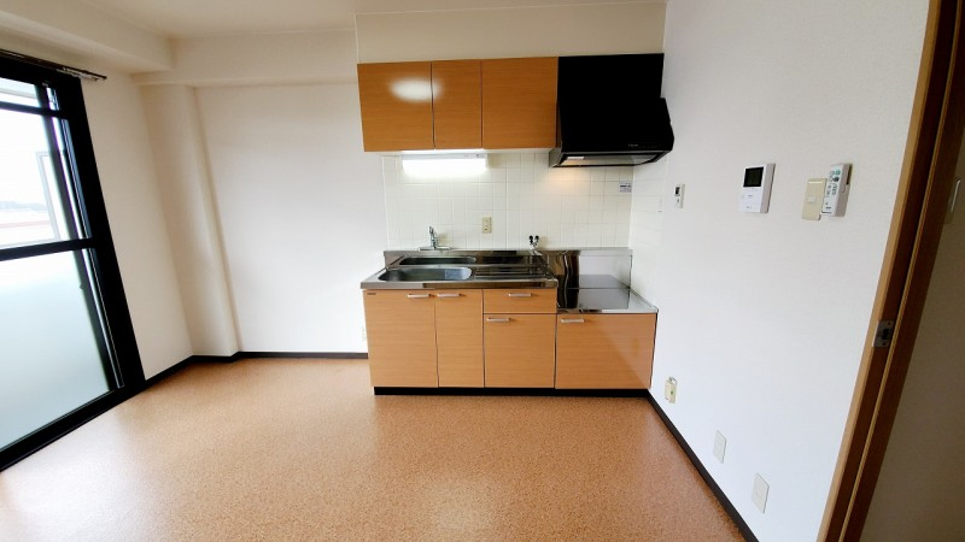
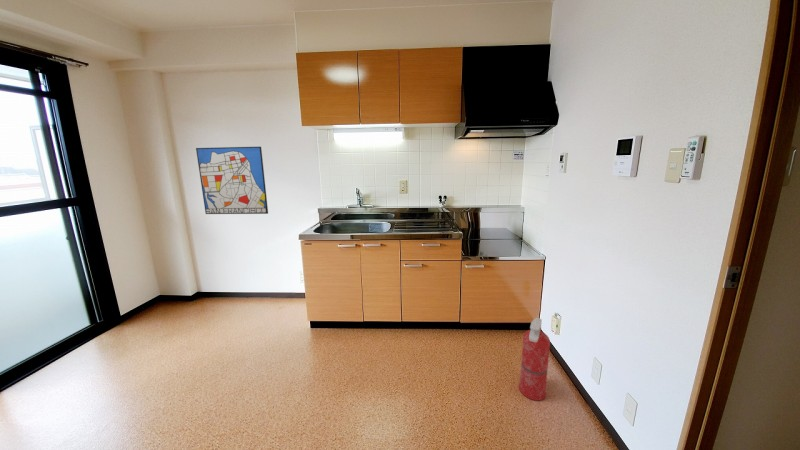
+ fire extinguisher [518,317,551,401]
+ wall art [195,146,269,215]
